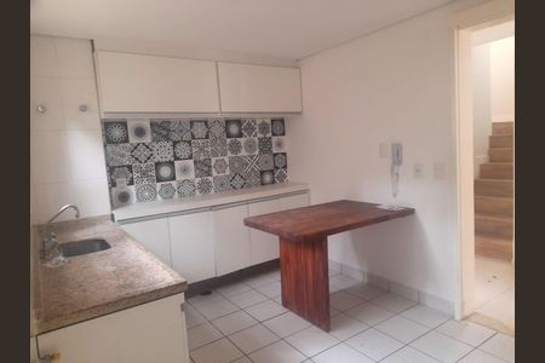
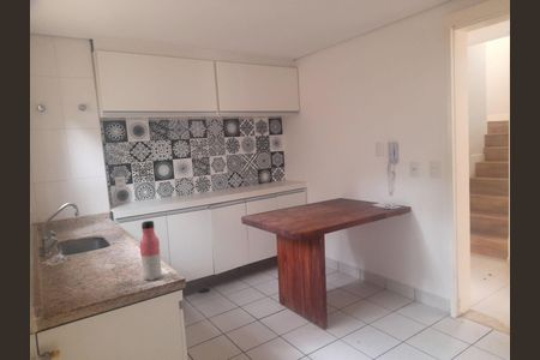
+ water bottle [138,220,163,281]
